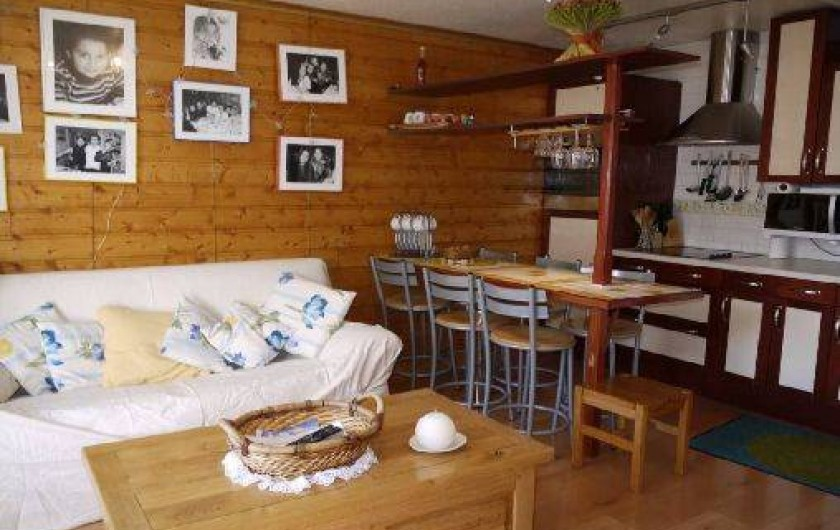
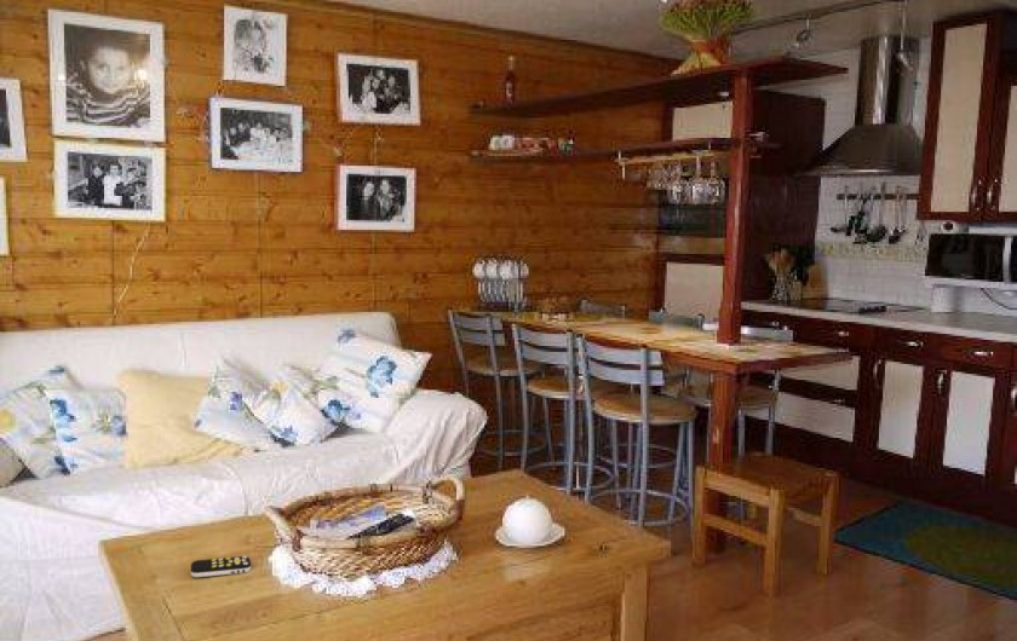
+ remote control [190,555,252,578]
